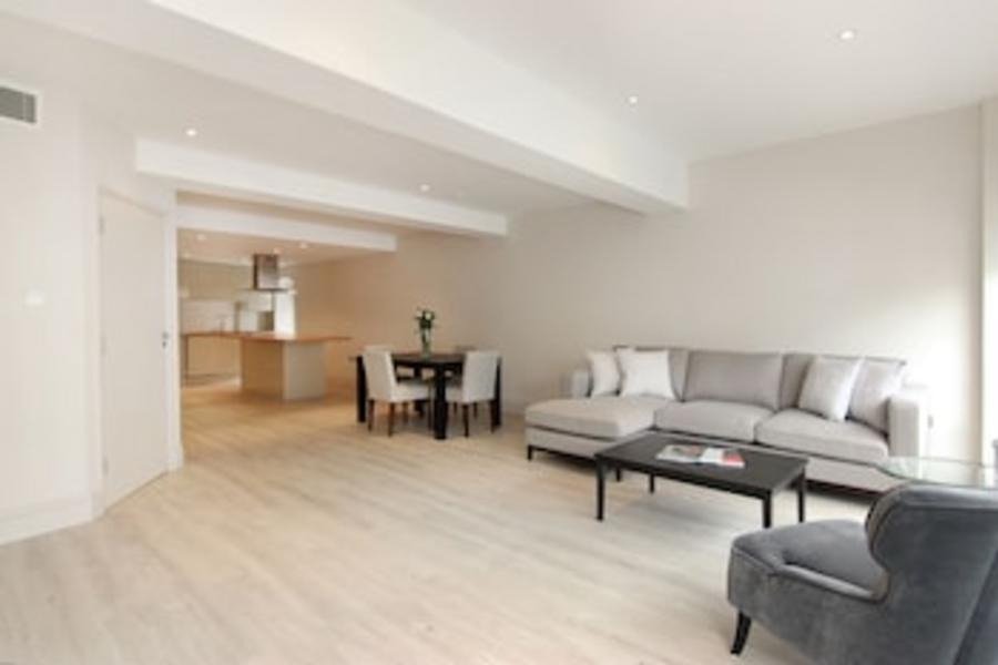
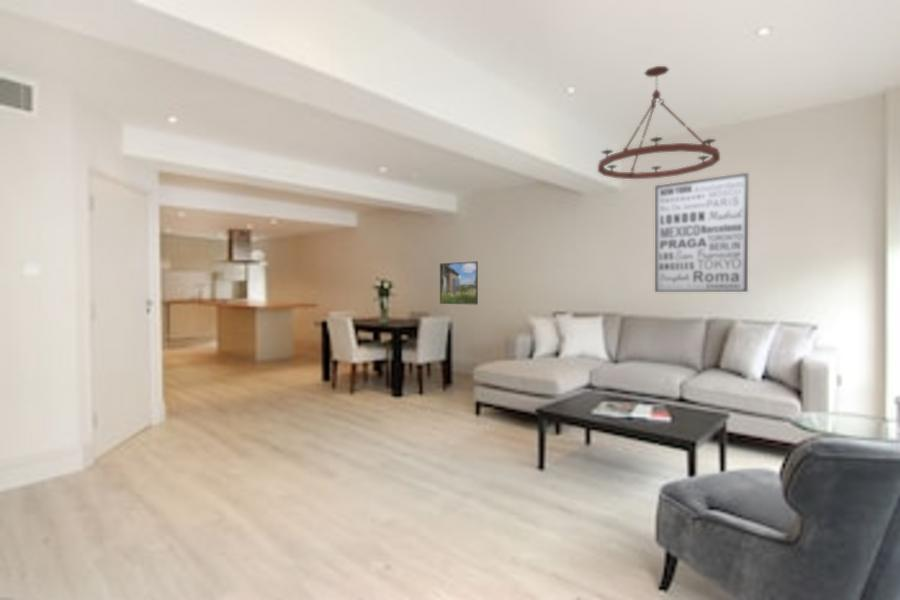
+ chandelier [597,65,721,180]
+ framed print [439,260,479,306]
+ wall art [654,172,749,293]
